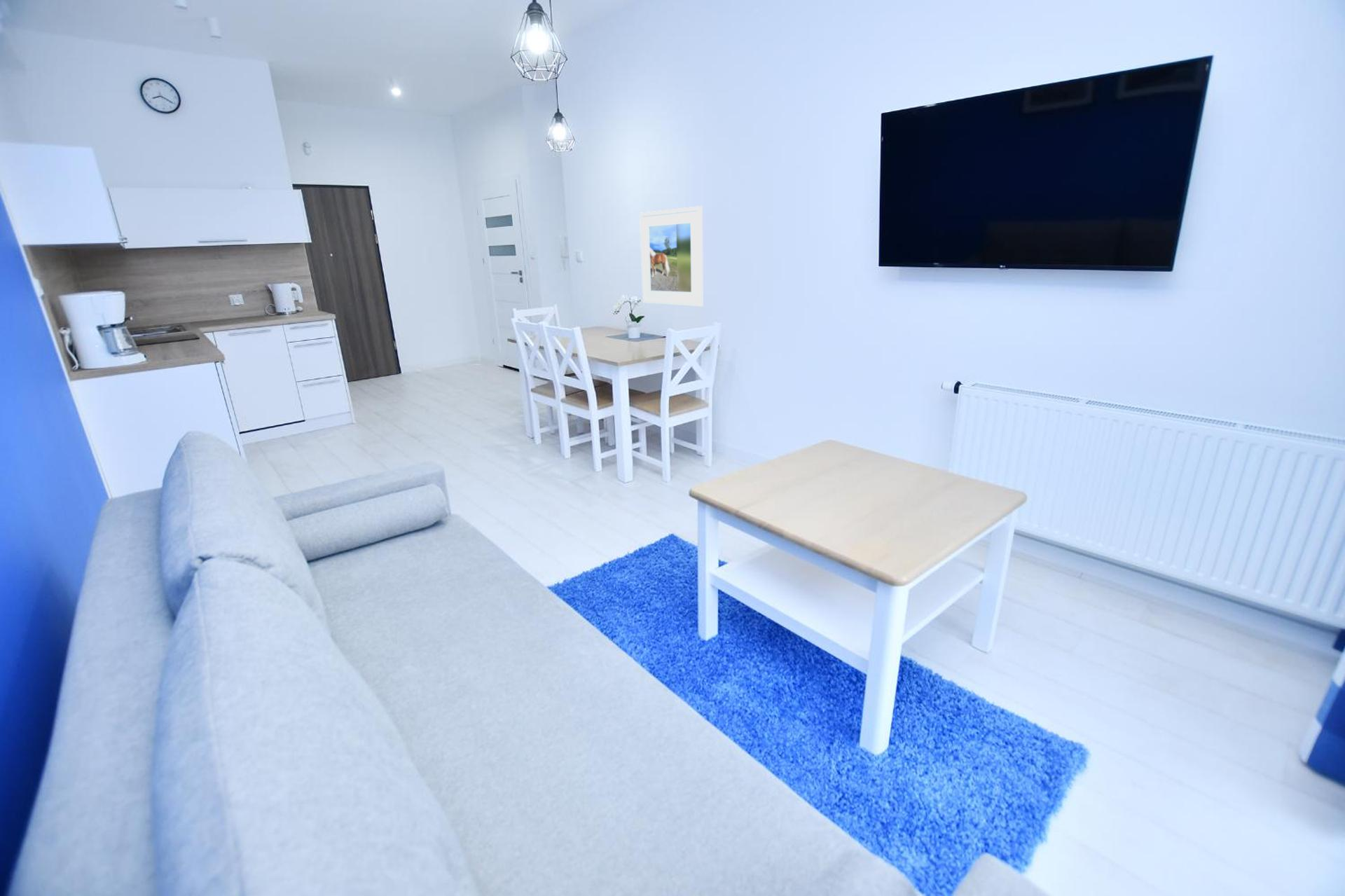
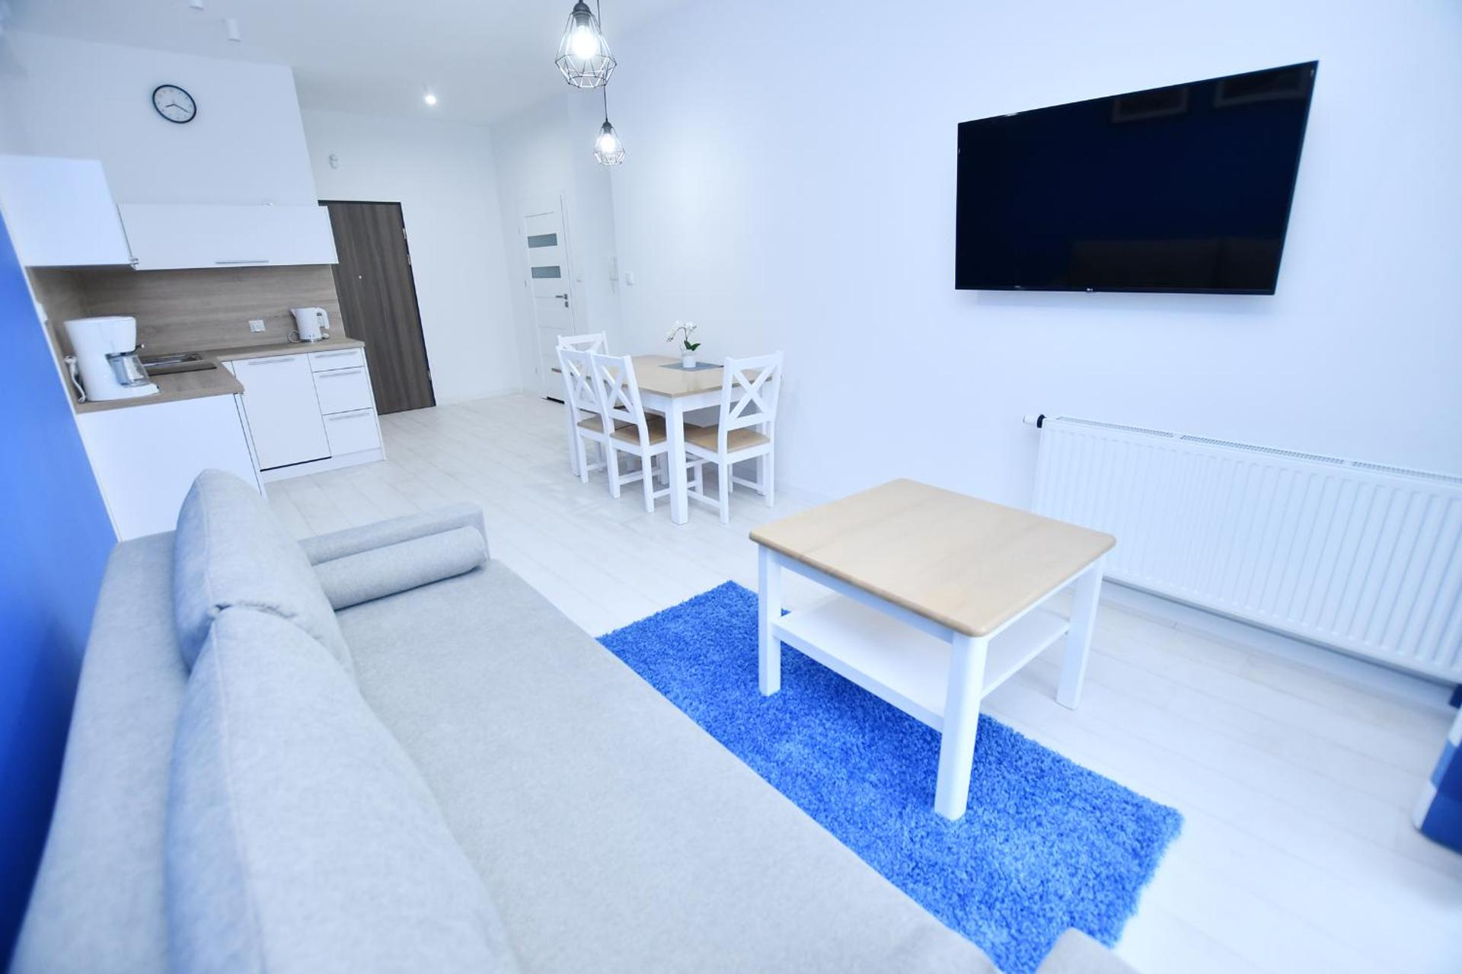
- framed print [639,205,703,308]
